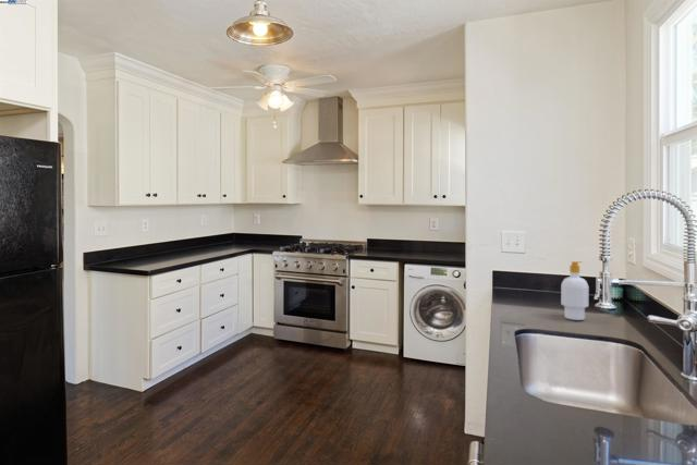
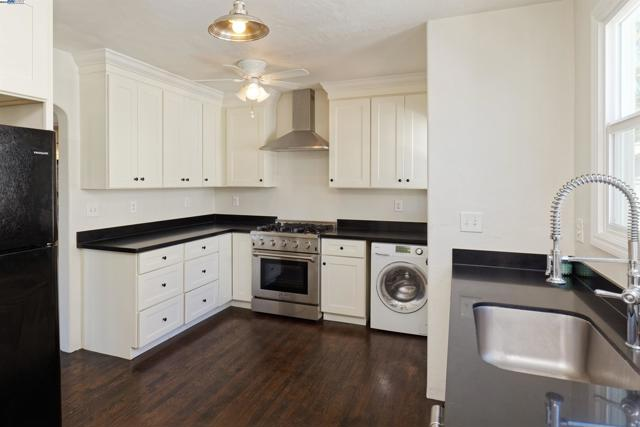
- soap bottle [560,260,590,321]
